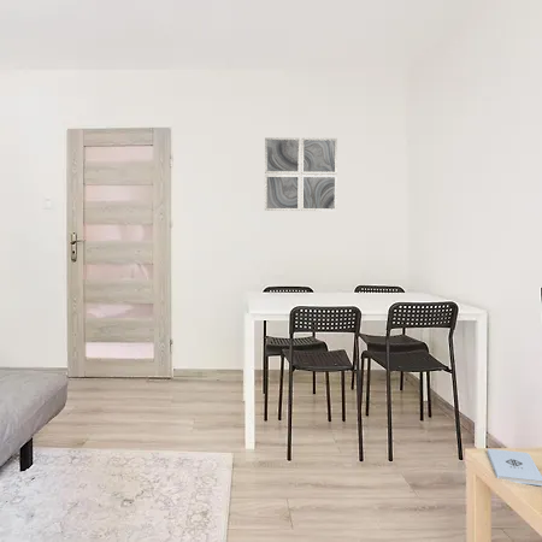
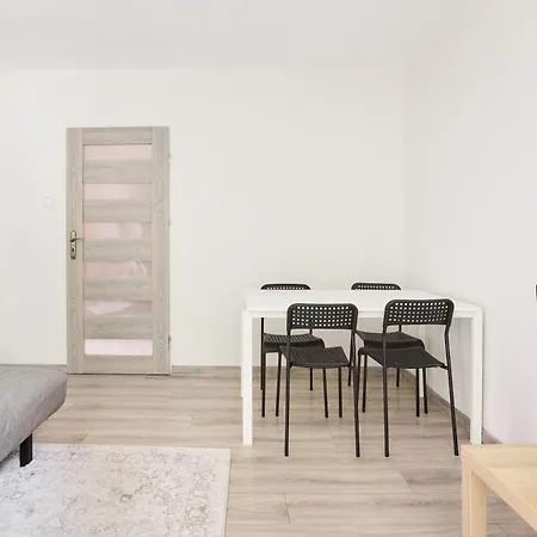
- wall art [264,137,338,212]
- notepad [487,448,542,487]
